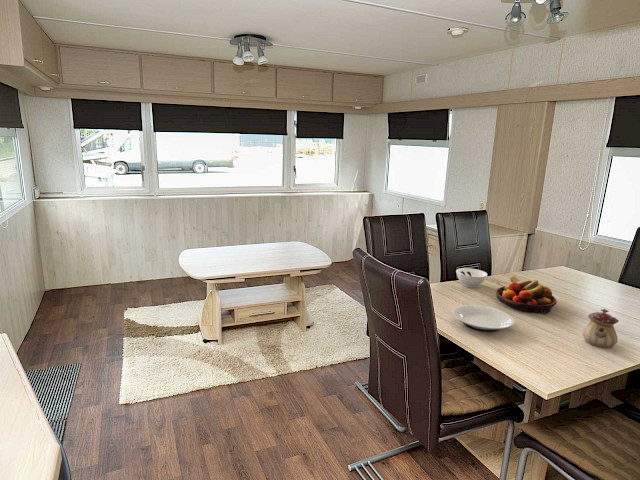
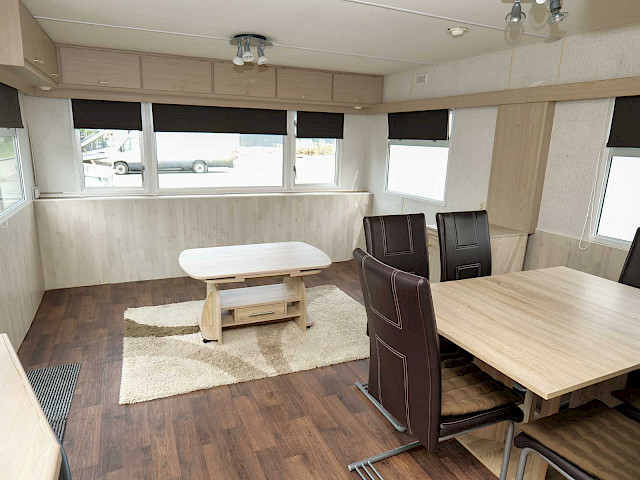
- fruit bowl [495,274,558,315]
- bowl [455,267,488,289]
- teapot [581,308,620,349]
- plate [451,304,515,333]
